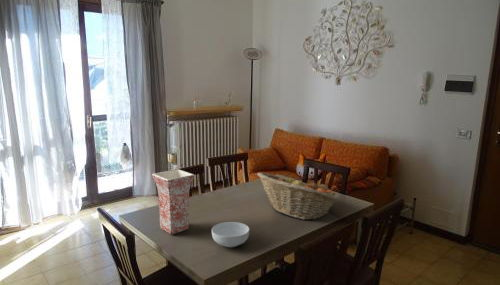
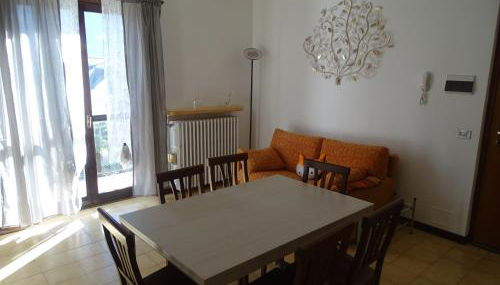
- cereal bowl [211,221,250,248]
- fruit basket [256,171,340,221]
- vase [151,168,195,236]
